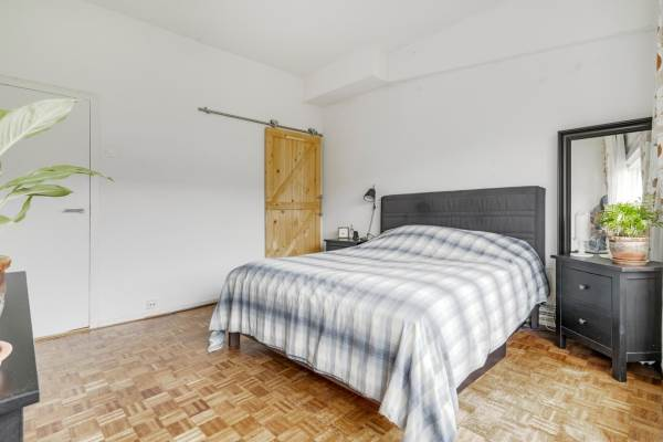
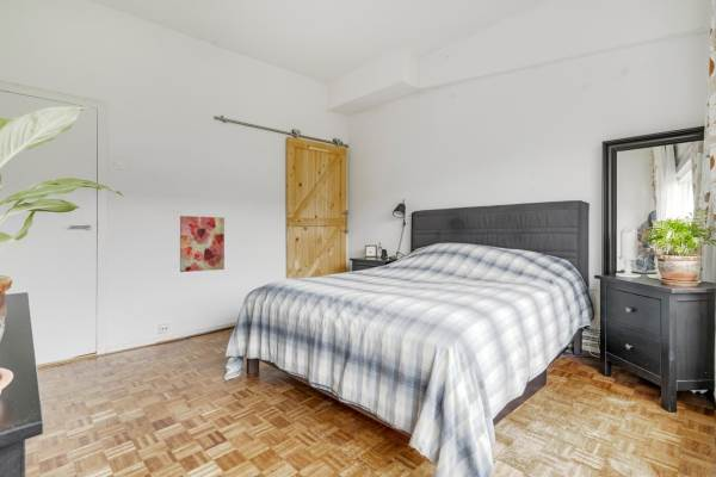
+ wall art [179,215,226,273]
